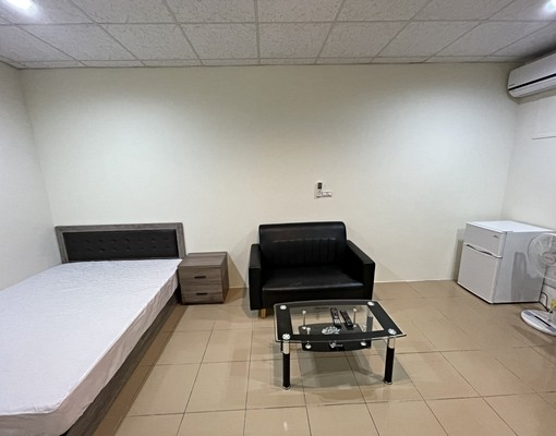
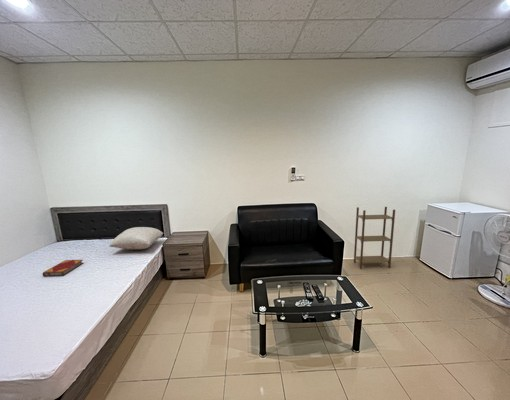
+ shelving unit [353,206,396,270]
+ hardback book [42,259,84,277]
+ pillow [108,226,164,251]
